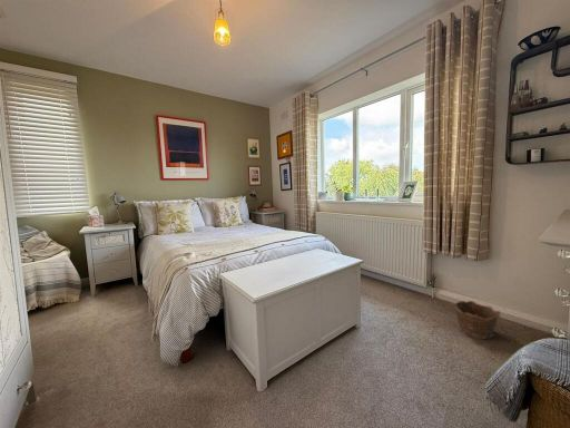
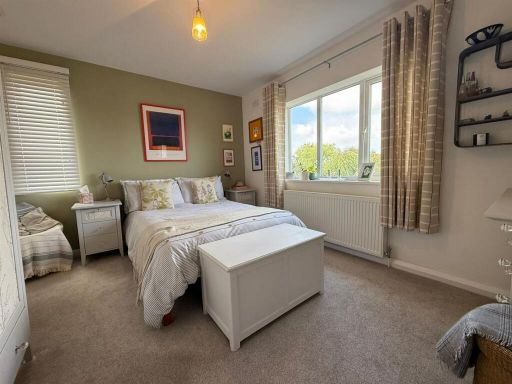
- clay pot [454,300,502,340]
